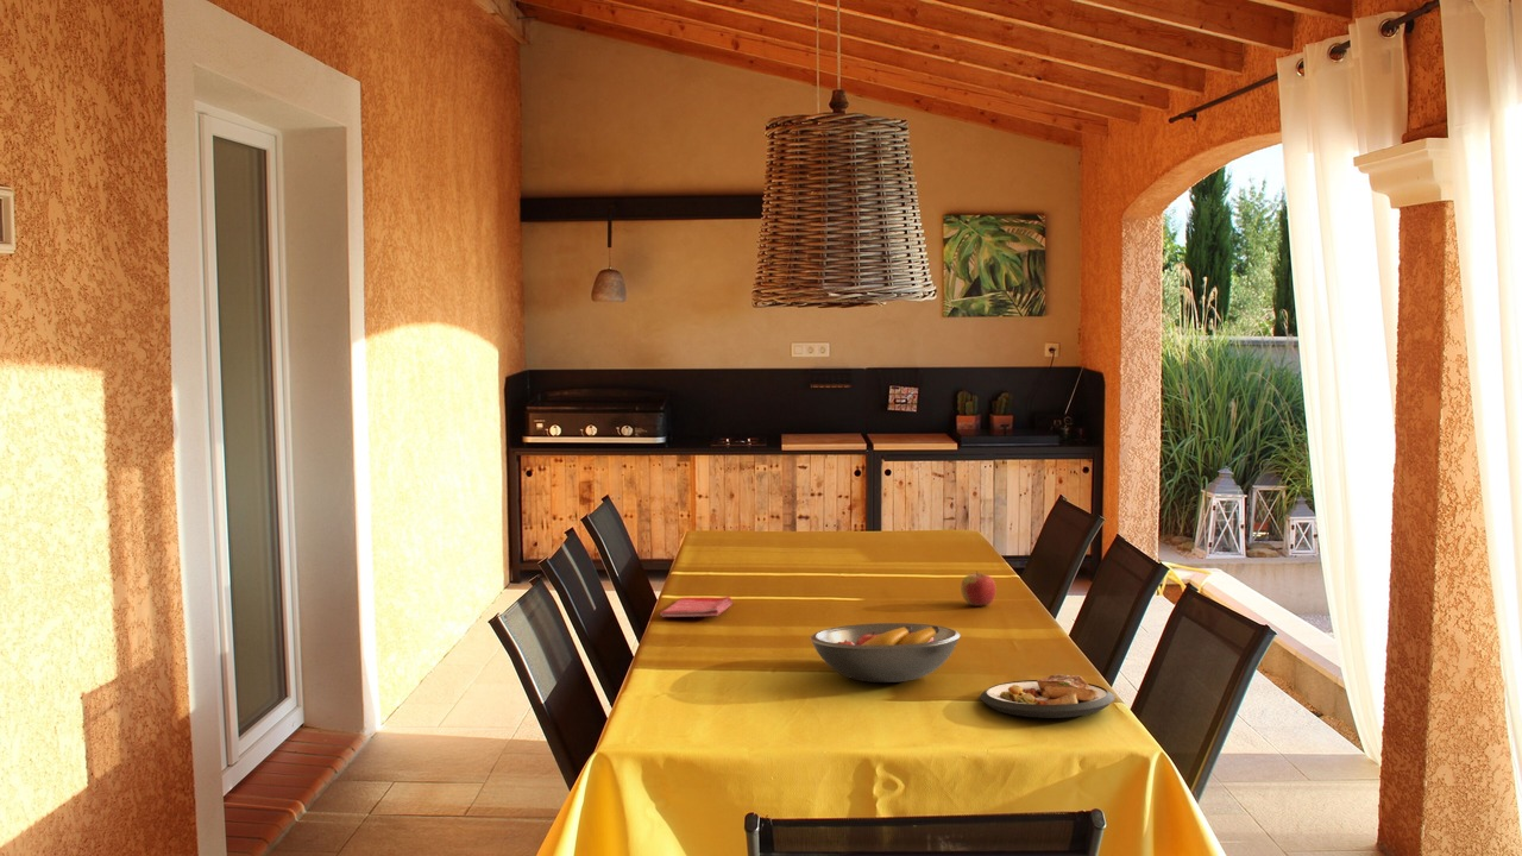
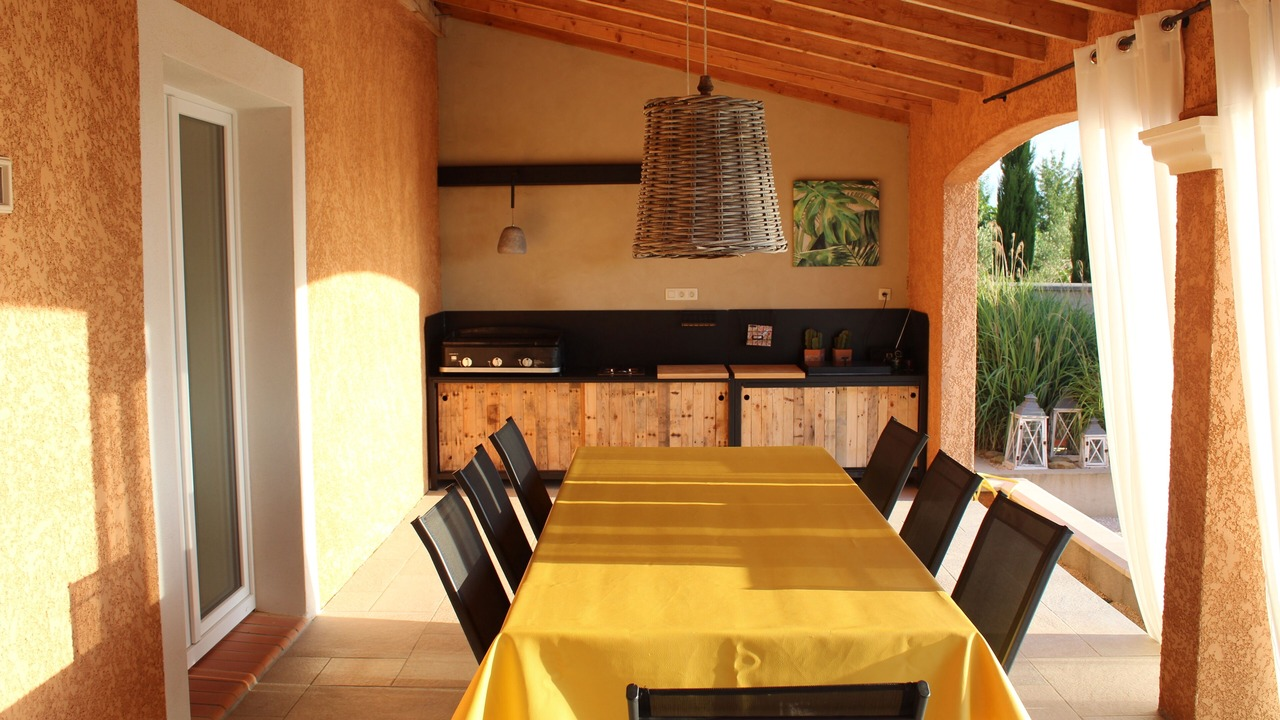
- dish towel [659,596,734,618]
- apple [960,571,998,608]
- plate [979,673,1117,719]
- fruit bowl [809,622,962,684]
